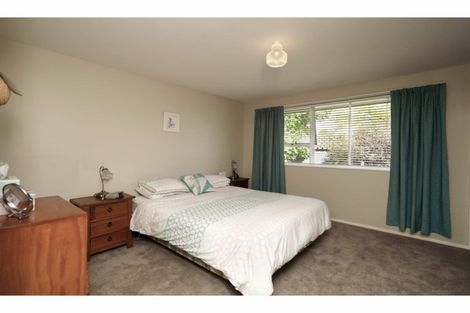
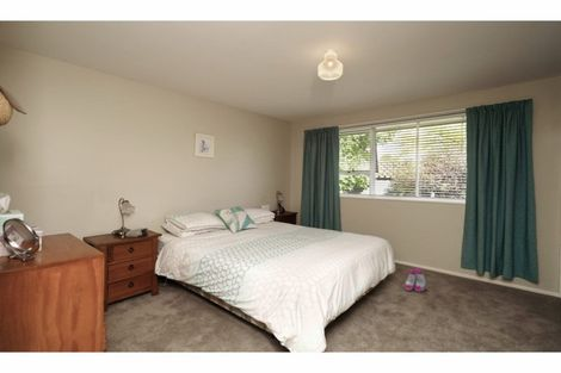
+ boots [403,267,427,293]
